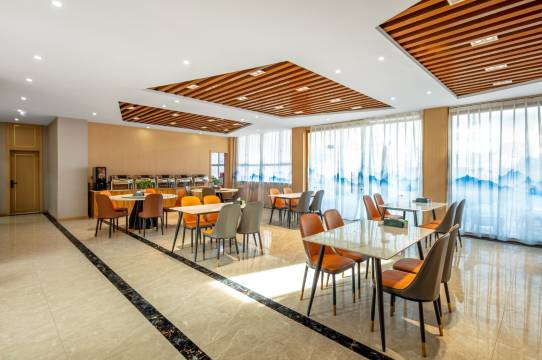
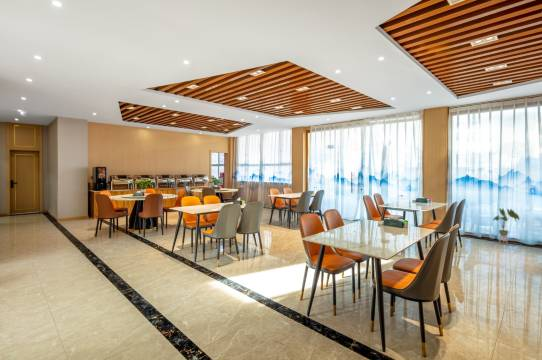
+ house plant [492,207,520,246]
